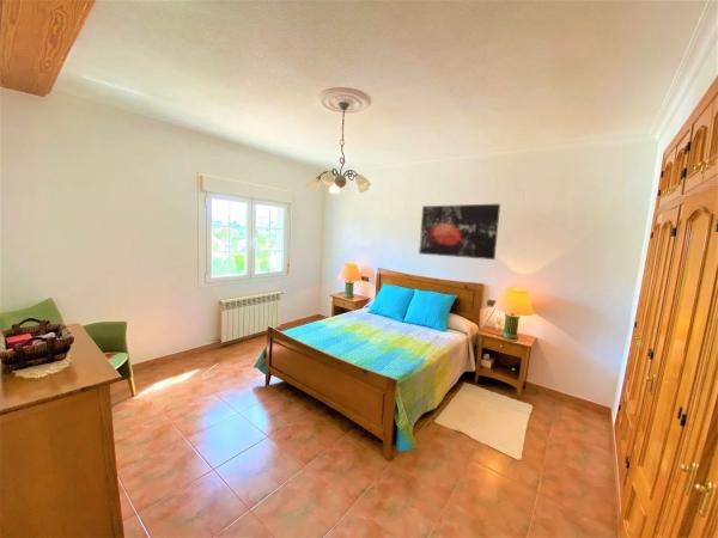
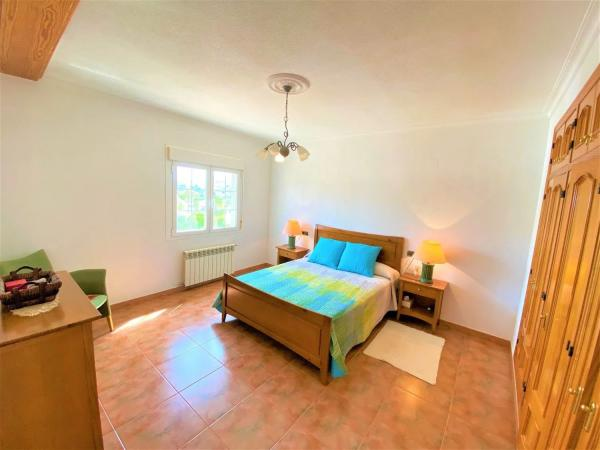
- wall art [418,203,501,261]
